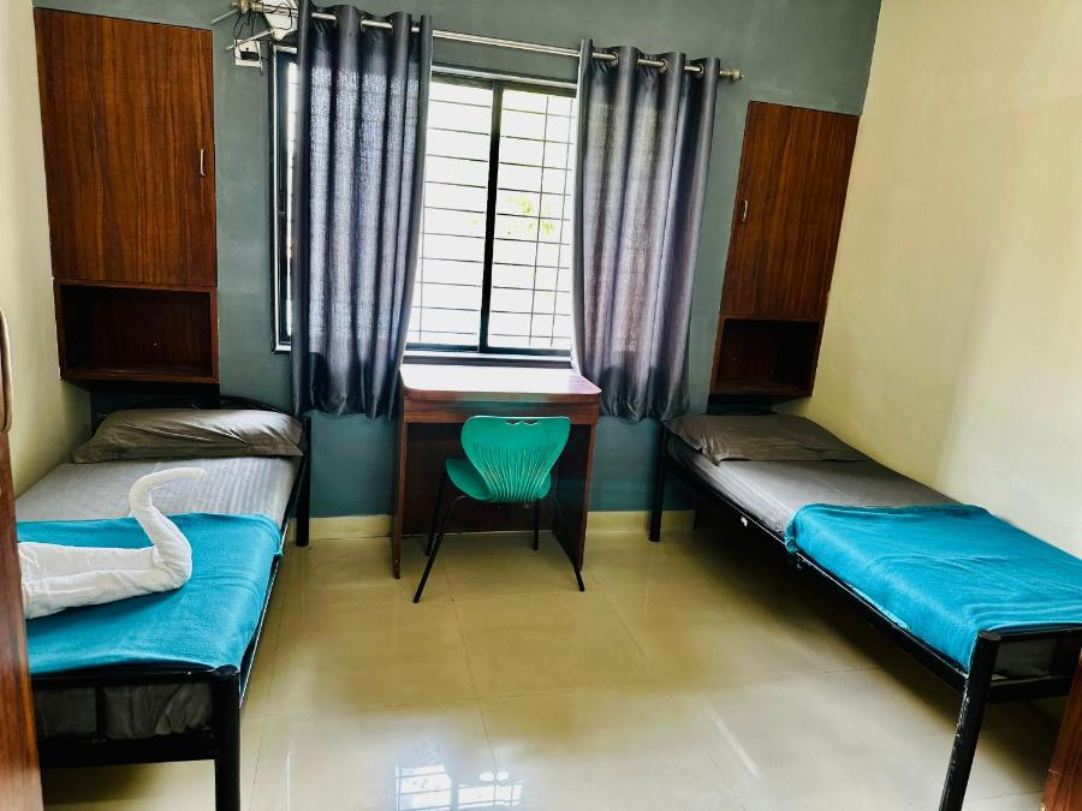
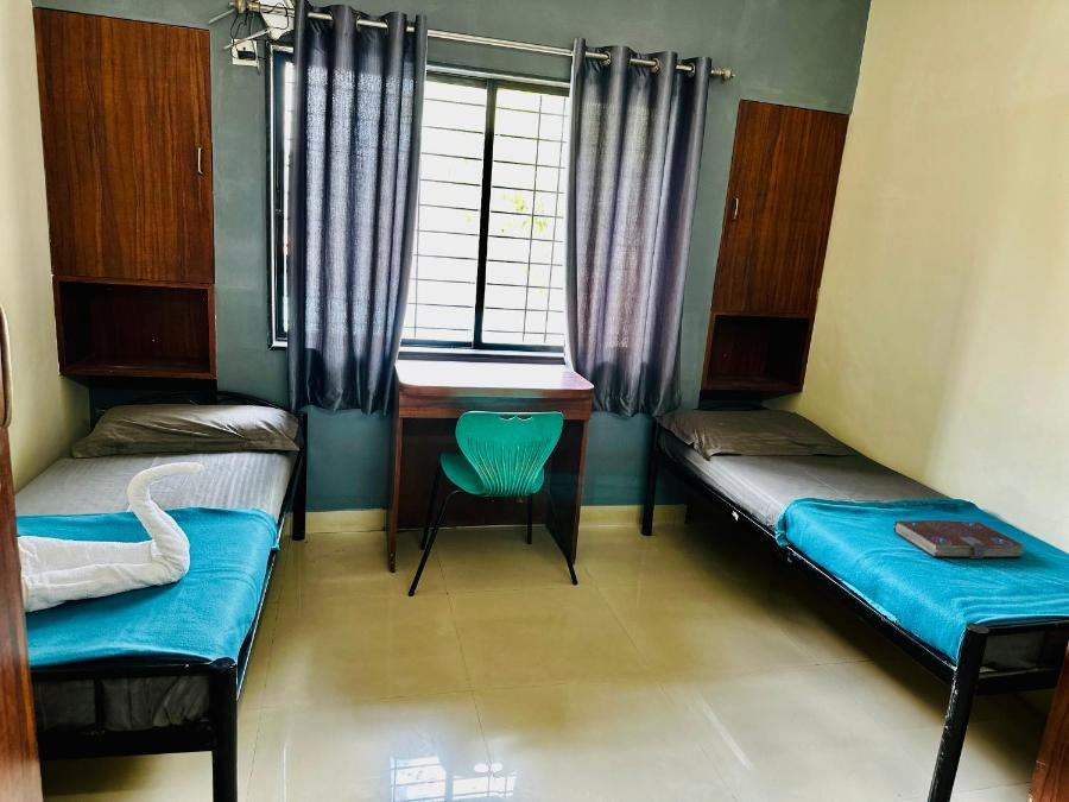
+ book [893,519,1025,560]
